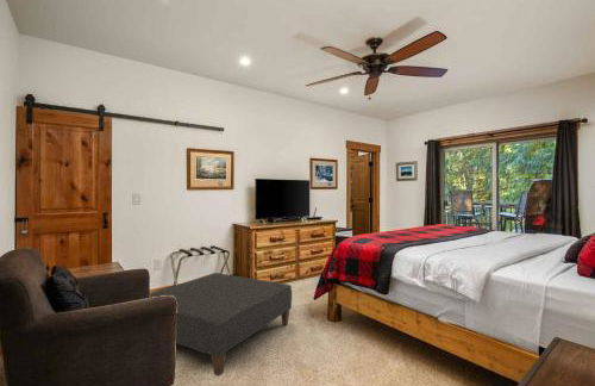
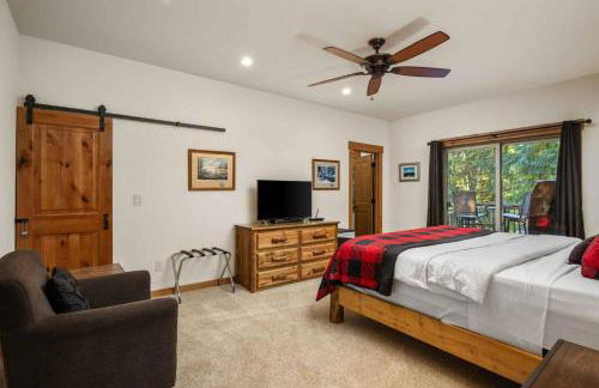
- ottoman [149,272,293,378]
